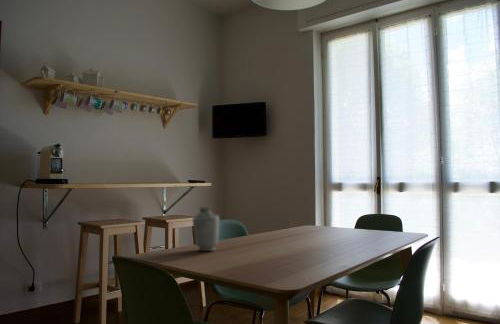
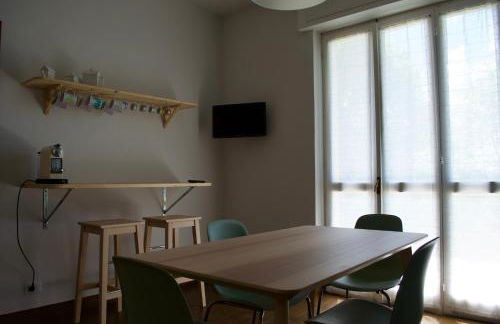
- vase [192,206,220,252]
